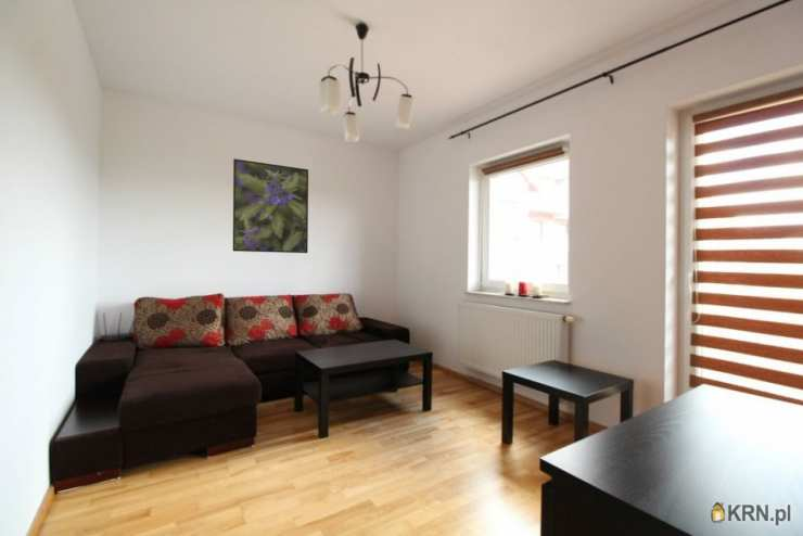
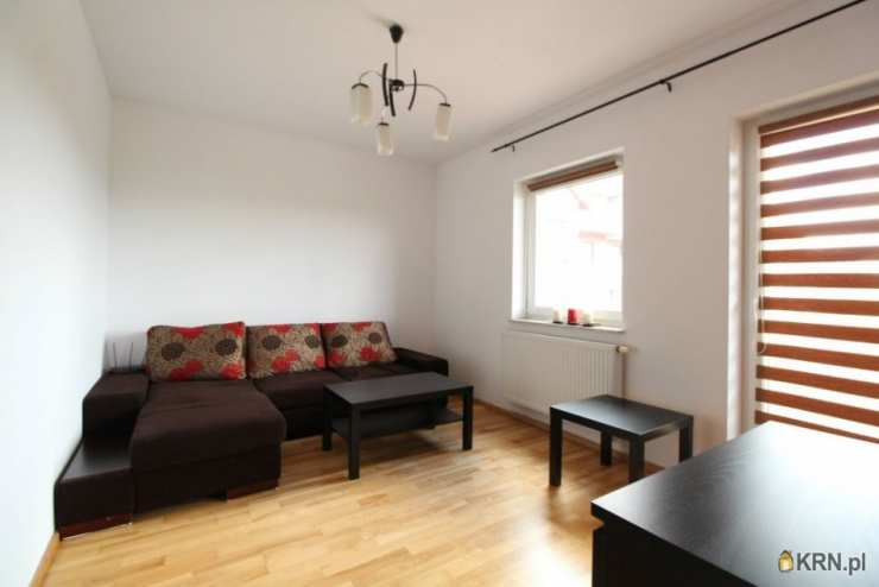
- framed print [232,157,309,254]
